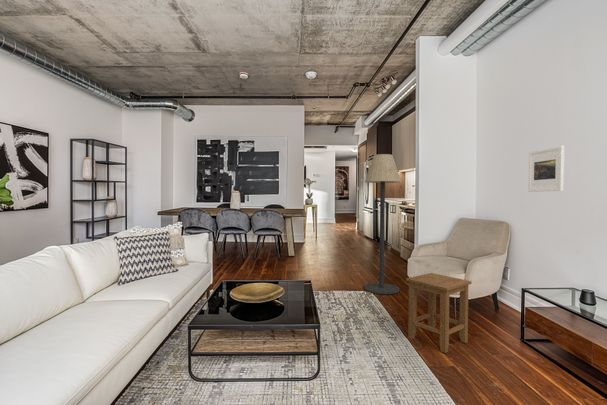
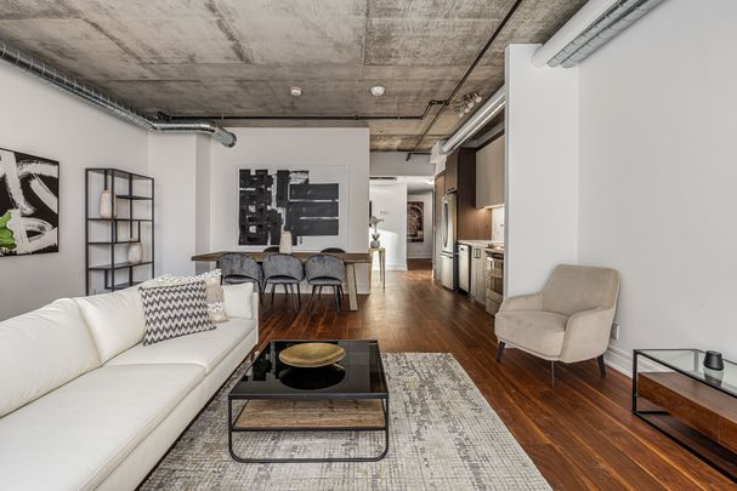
- stool [405,272,473,354]
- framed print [527,145,565,193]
- floor lamp [363,153,402,295]
